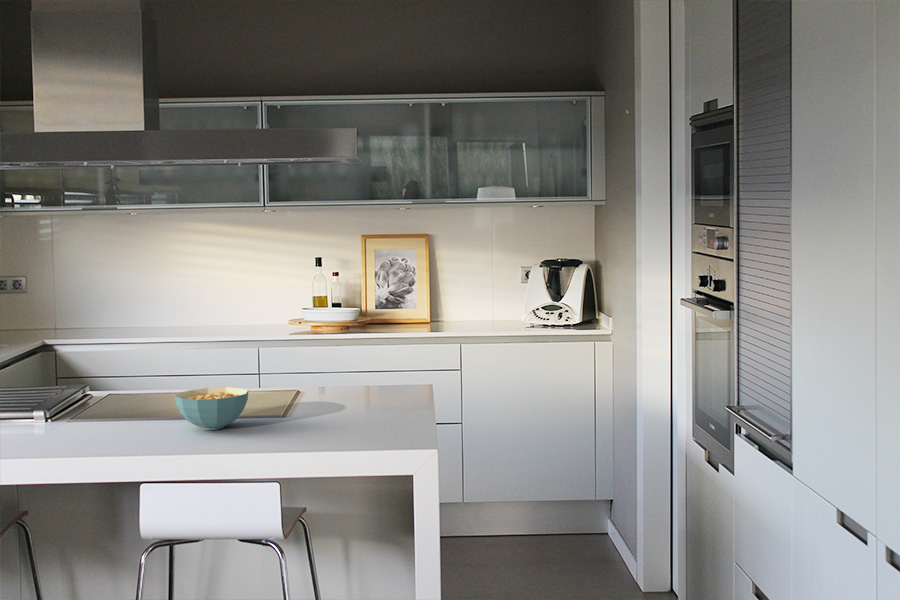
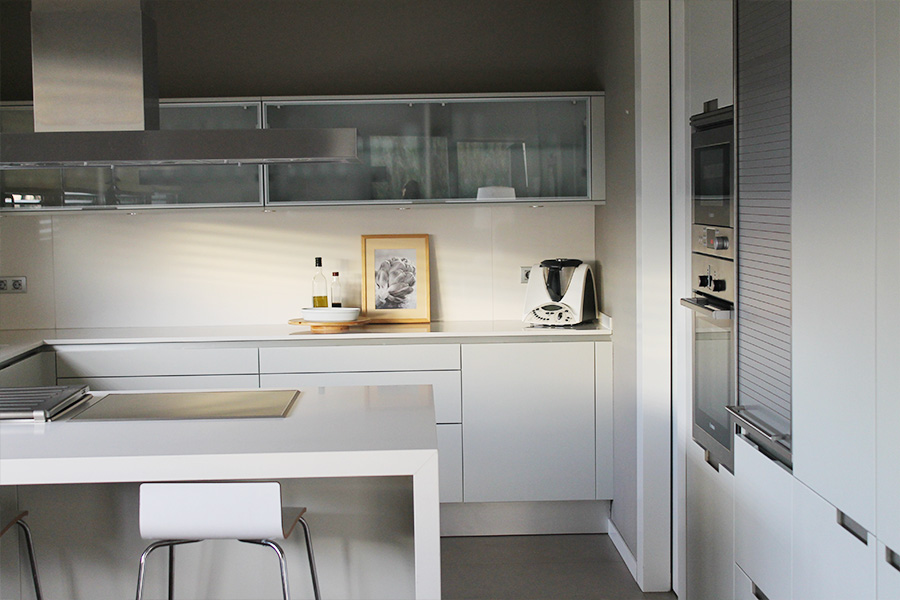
- cereal bowl [174,386,249,431]
